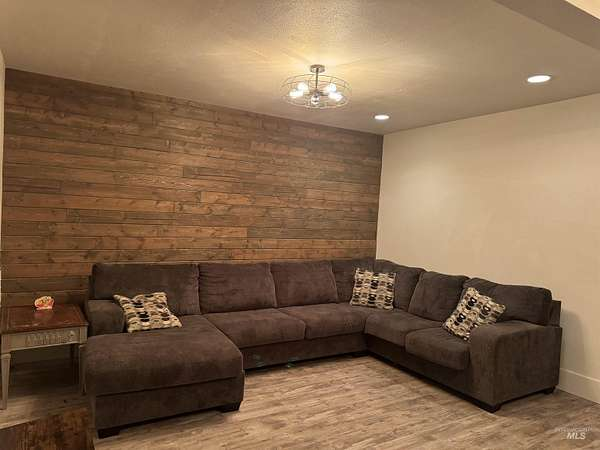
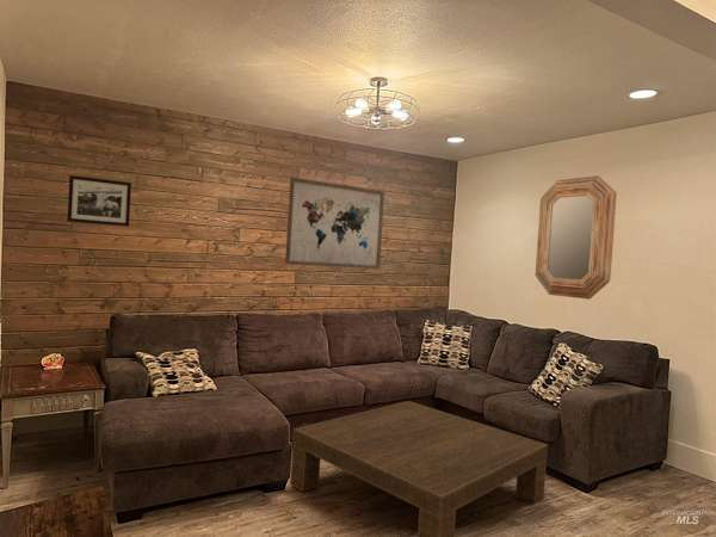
+ home mirror [535,174,618,301]
+ coffee table [289,400,549,537]
+ wall art [284,177,385,270]
+ picture frame [66,174,132,228]
